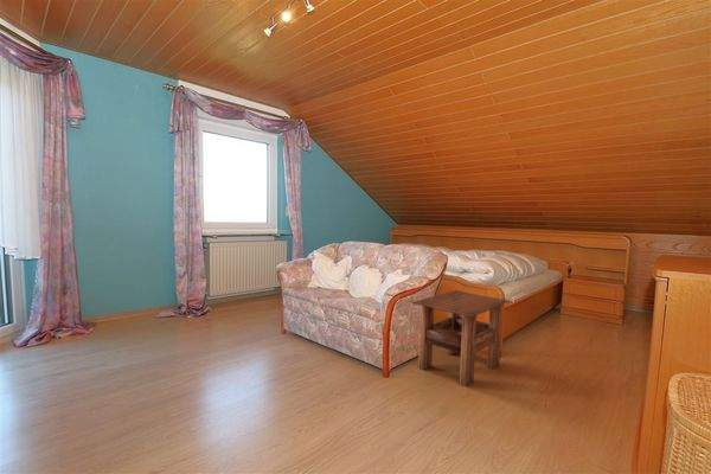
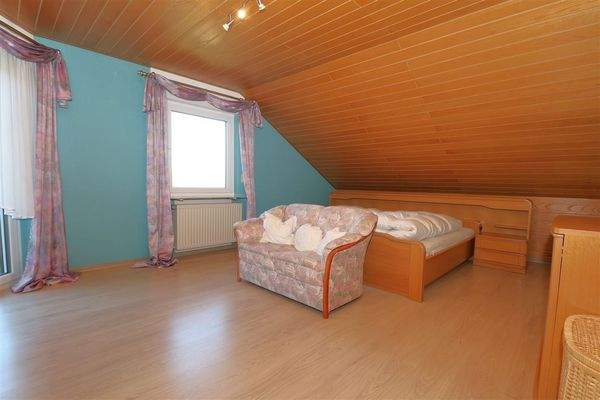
- side table [410,289,512,389]
